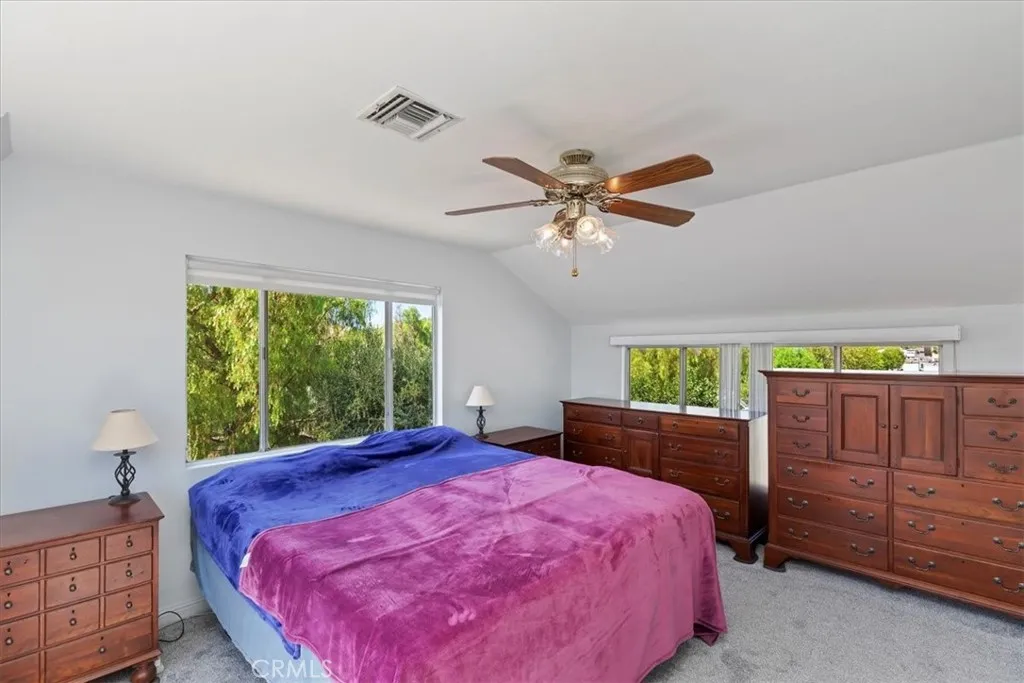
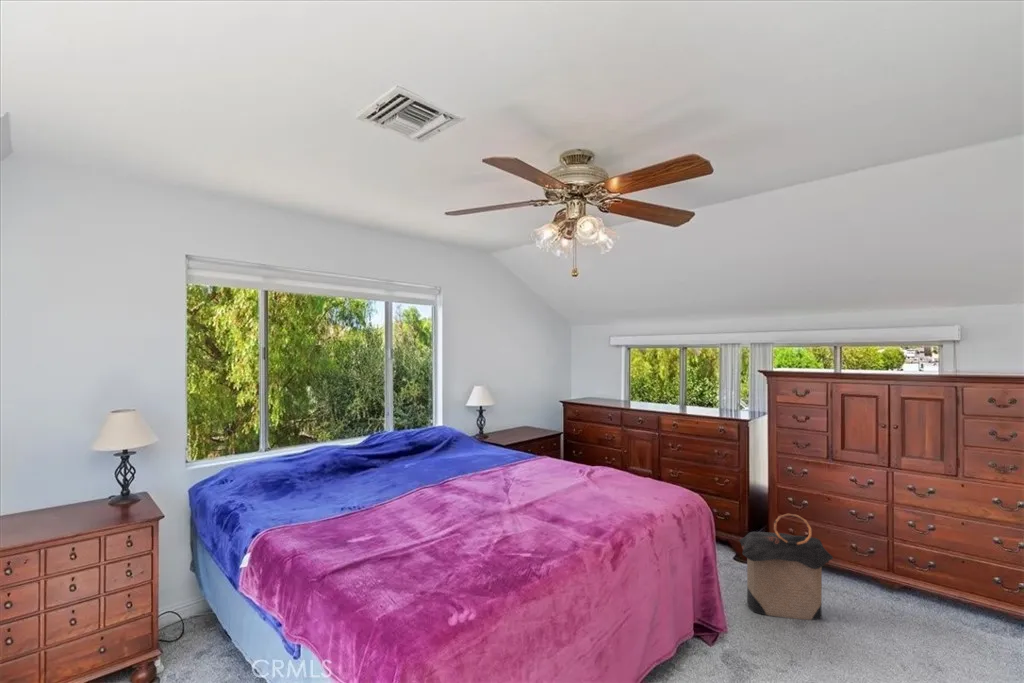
+ laundry hamper [737,513,834,621]
